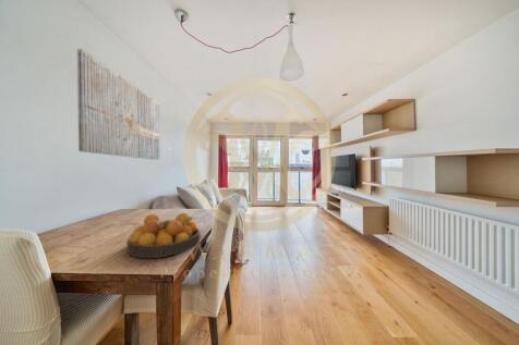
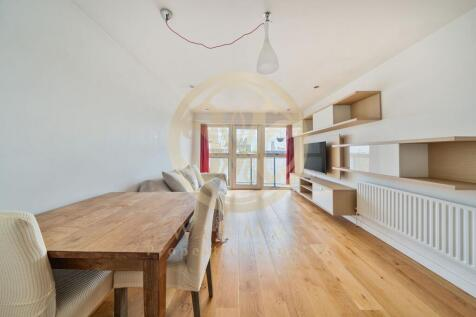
- wall art [76,48,160,161]
- fruit bowl [125,212,202,259]
